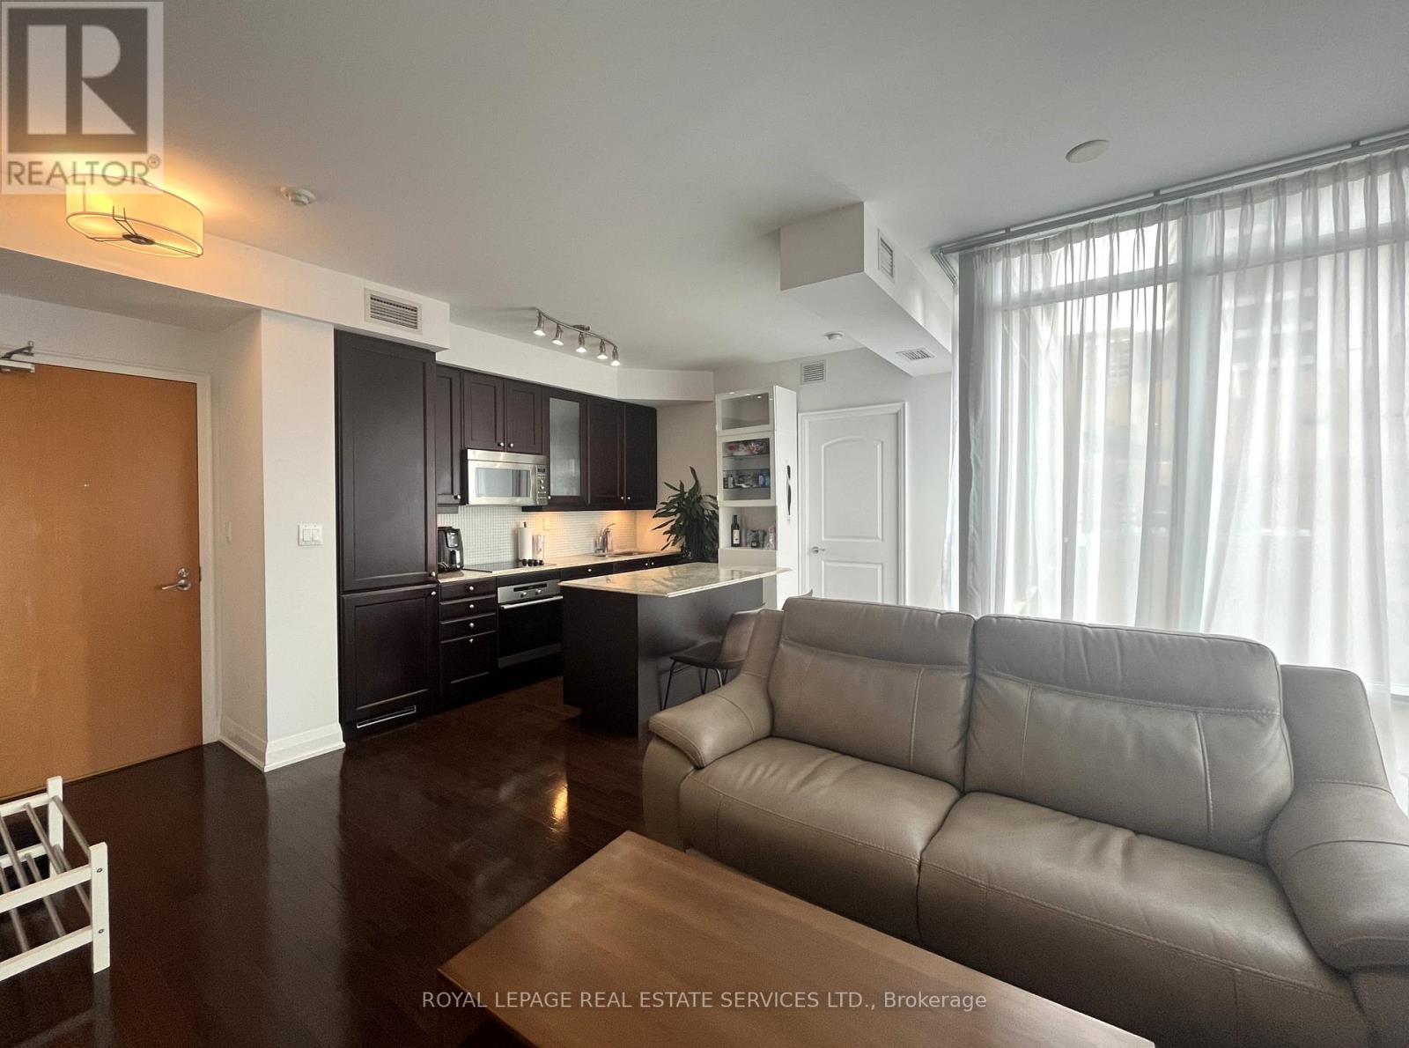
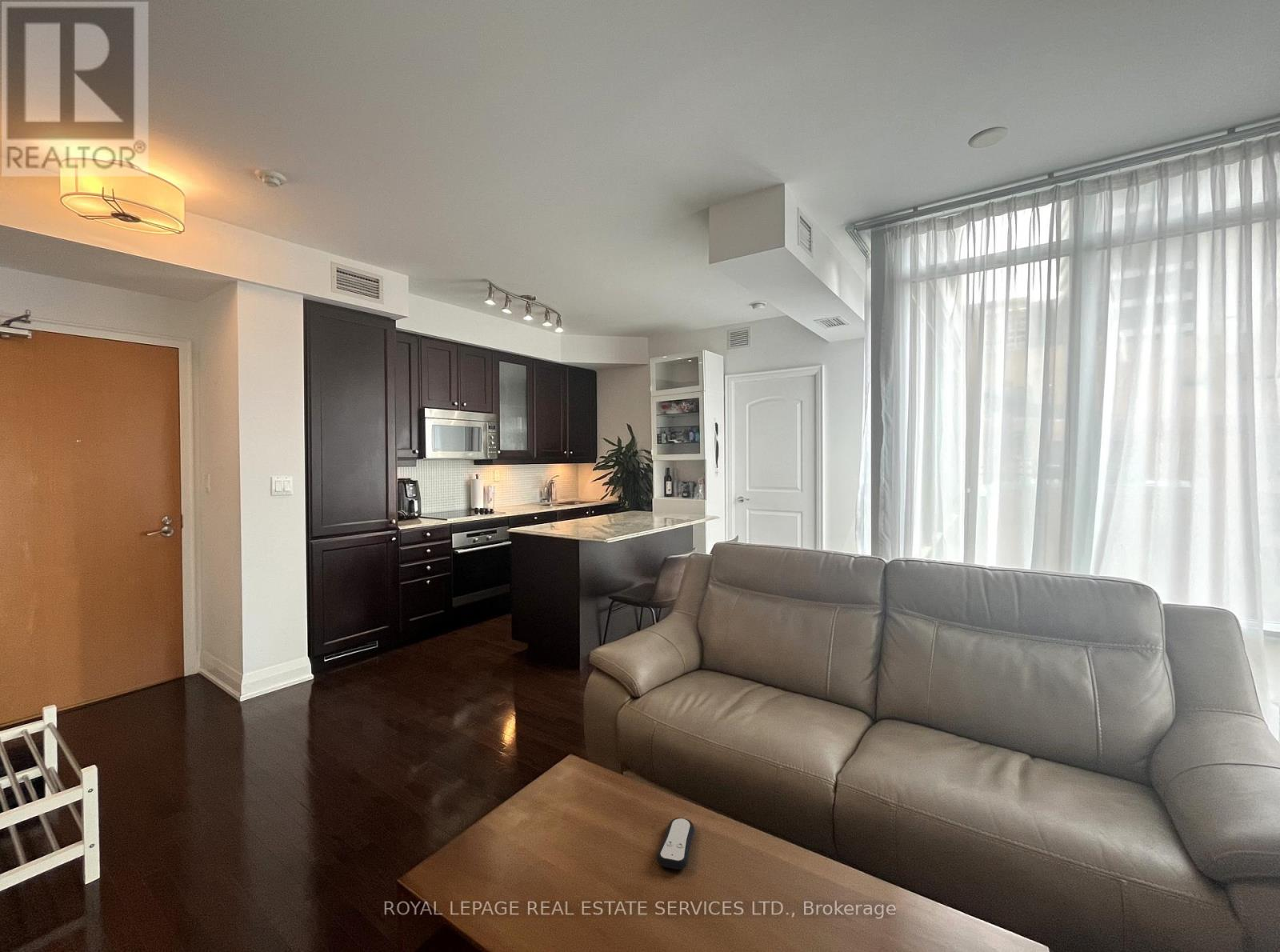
+ remote control [656,817,695,870]
